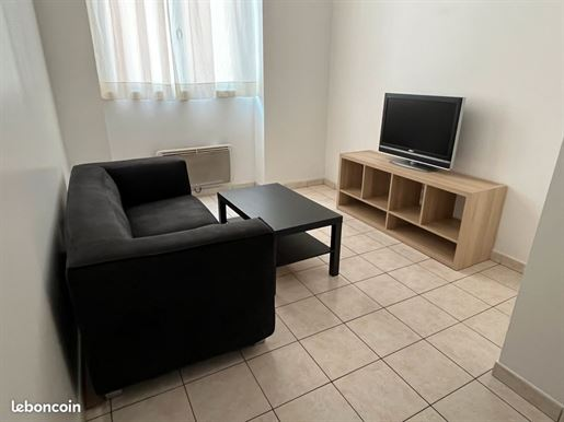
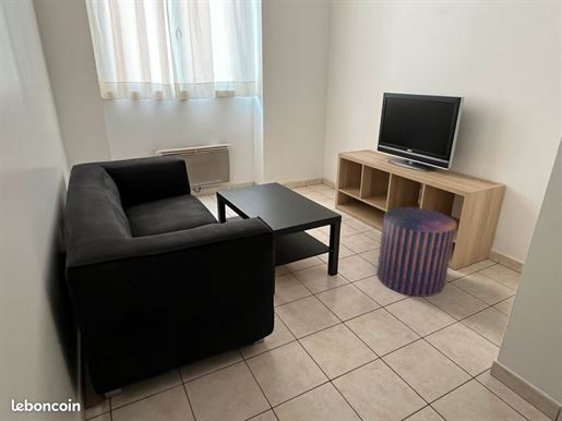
+ stool [376,206,457,298]
